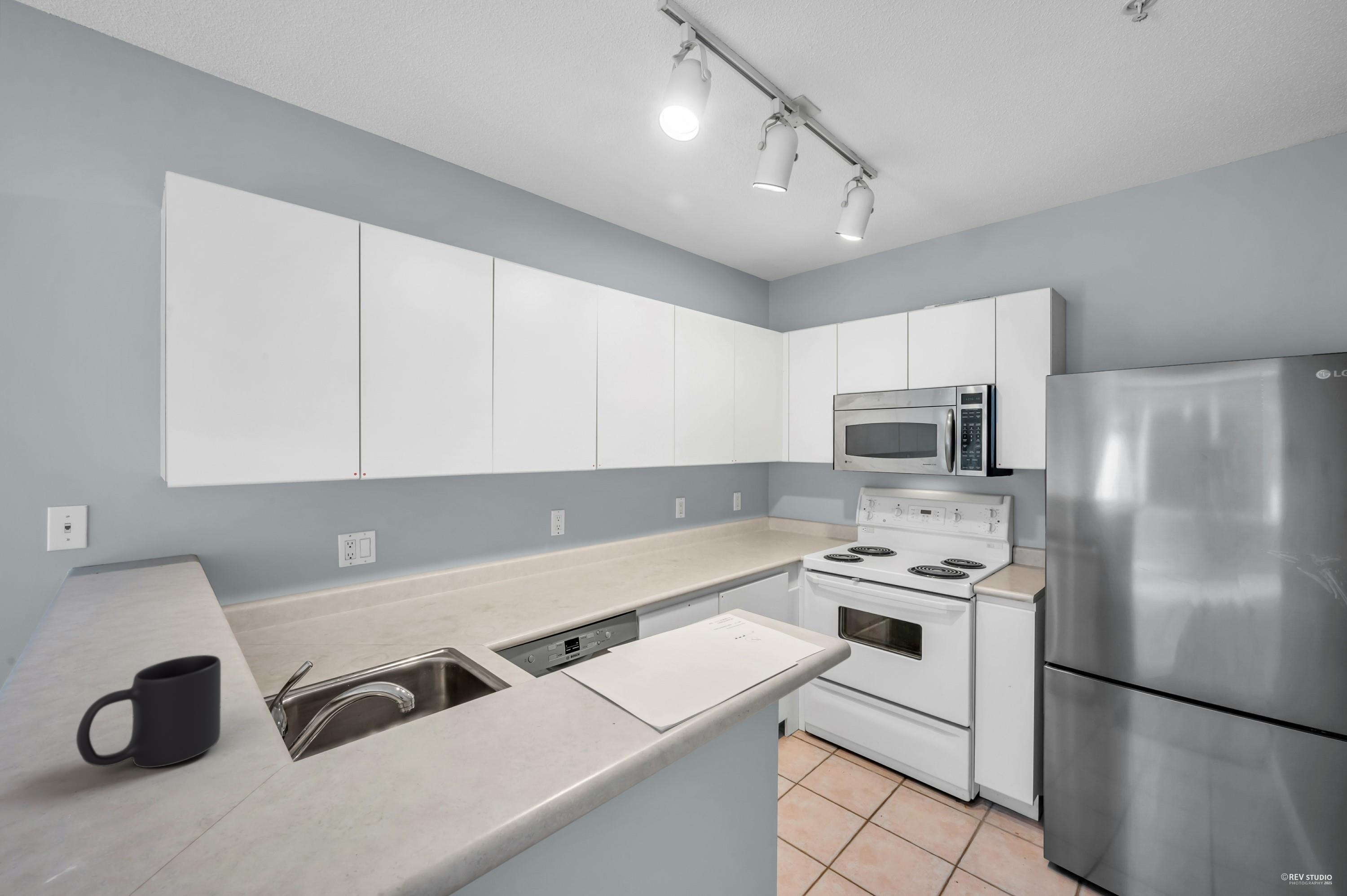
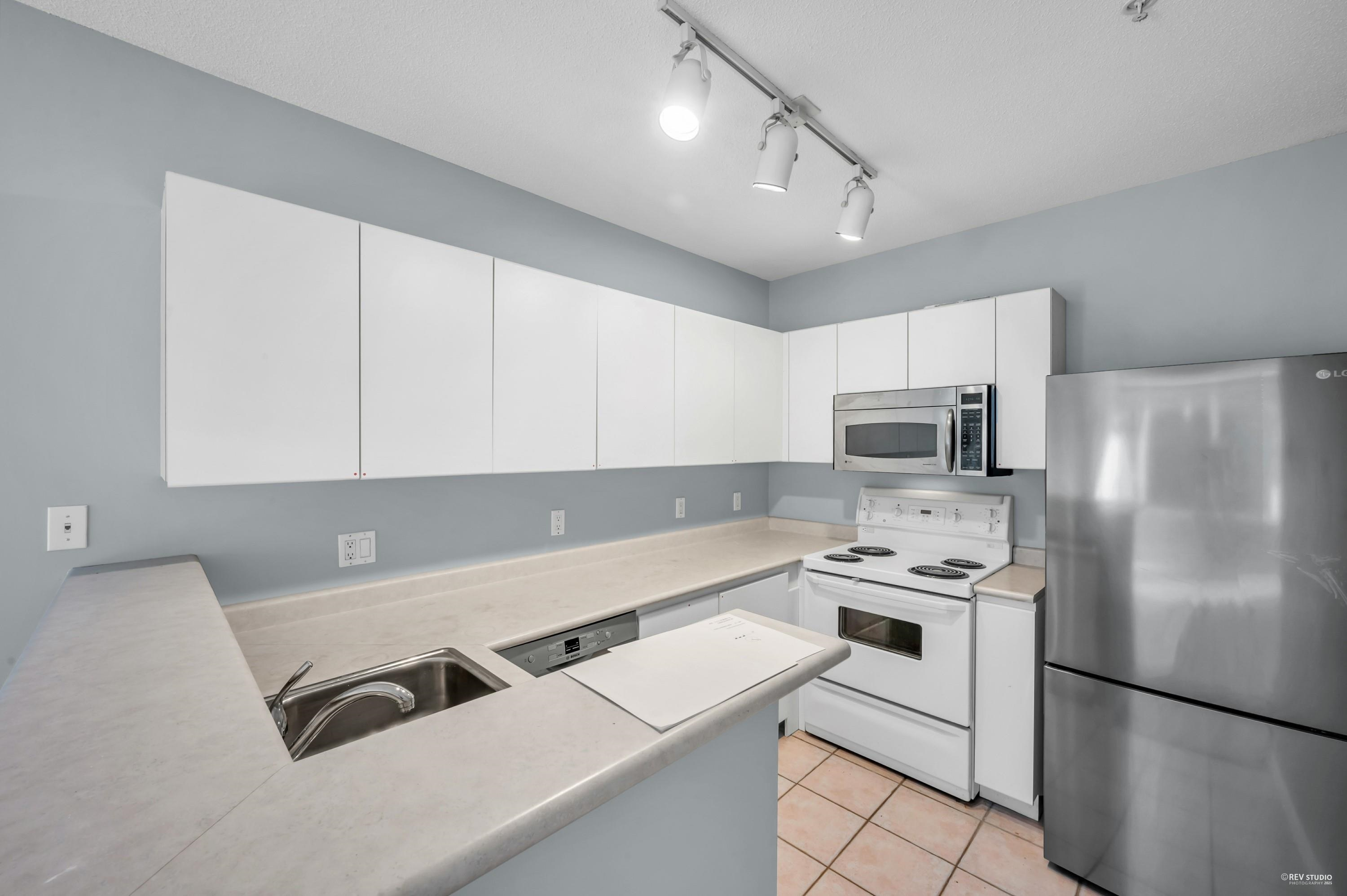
- mug [76,654,221,768]
